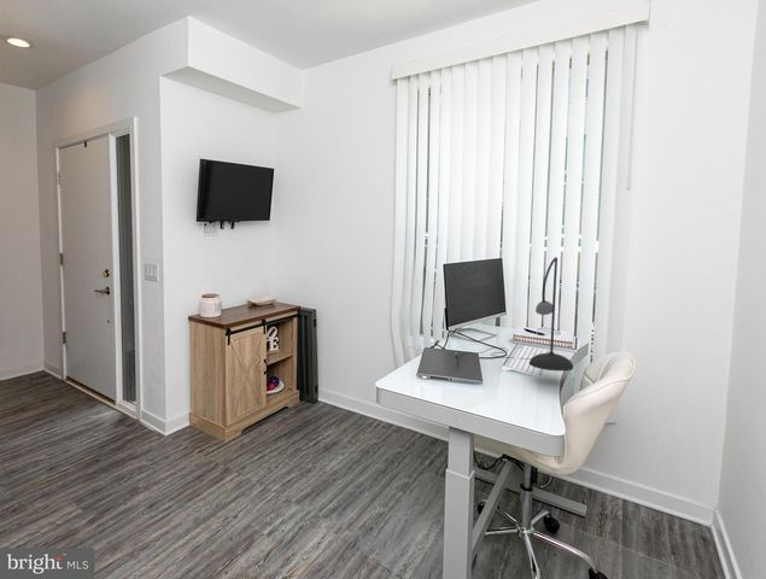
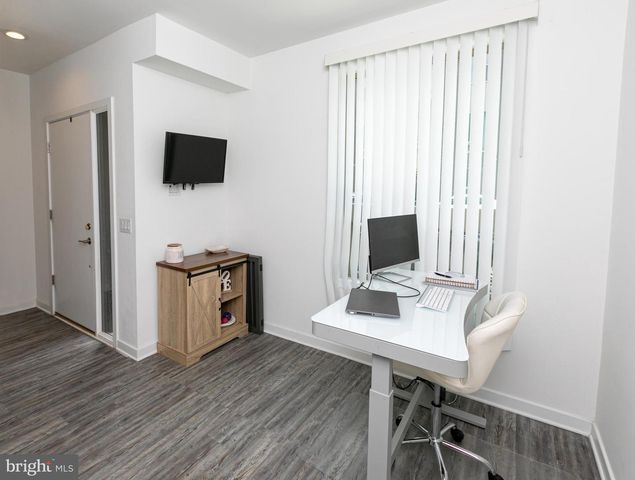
- desk lamp [454,256,574,373]
